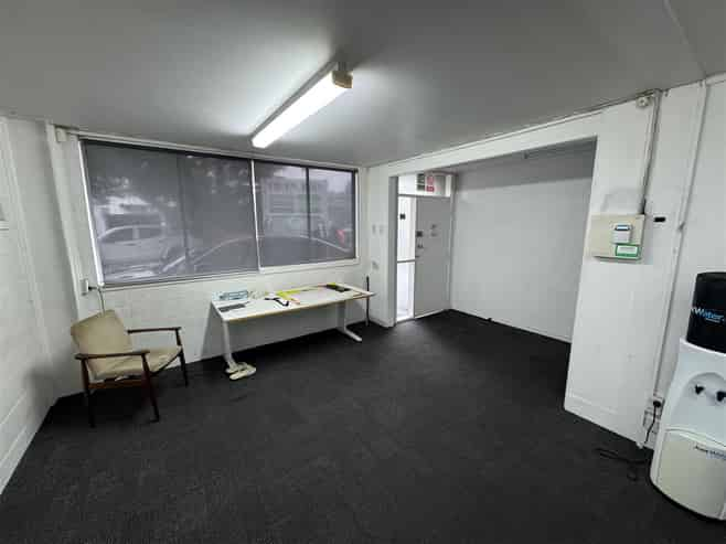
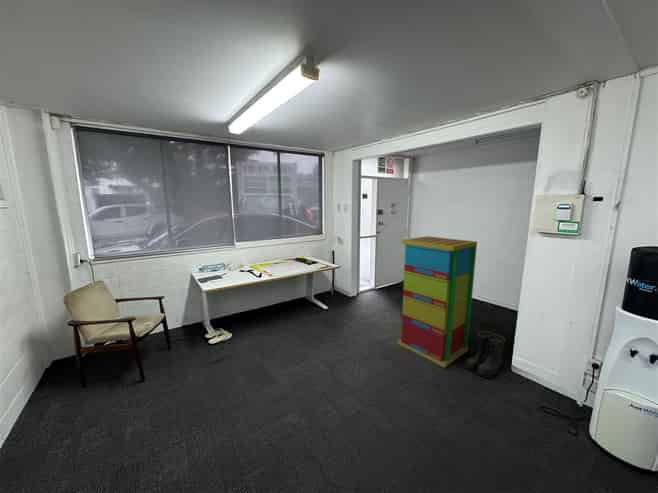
+ storage cabinet [396,235,478,369]
+ boots [463,330,506,379]
